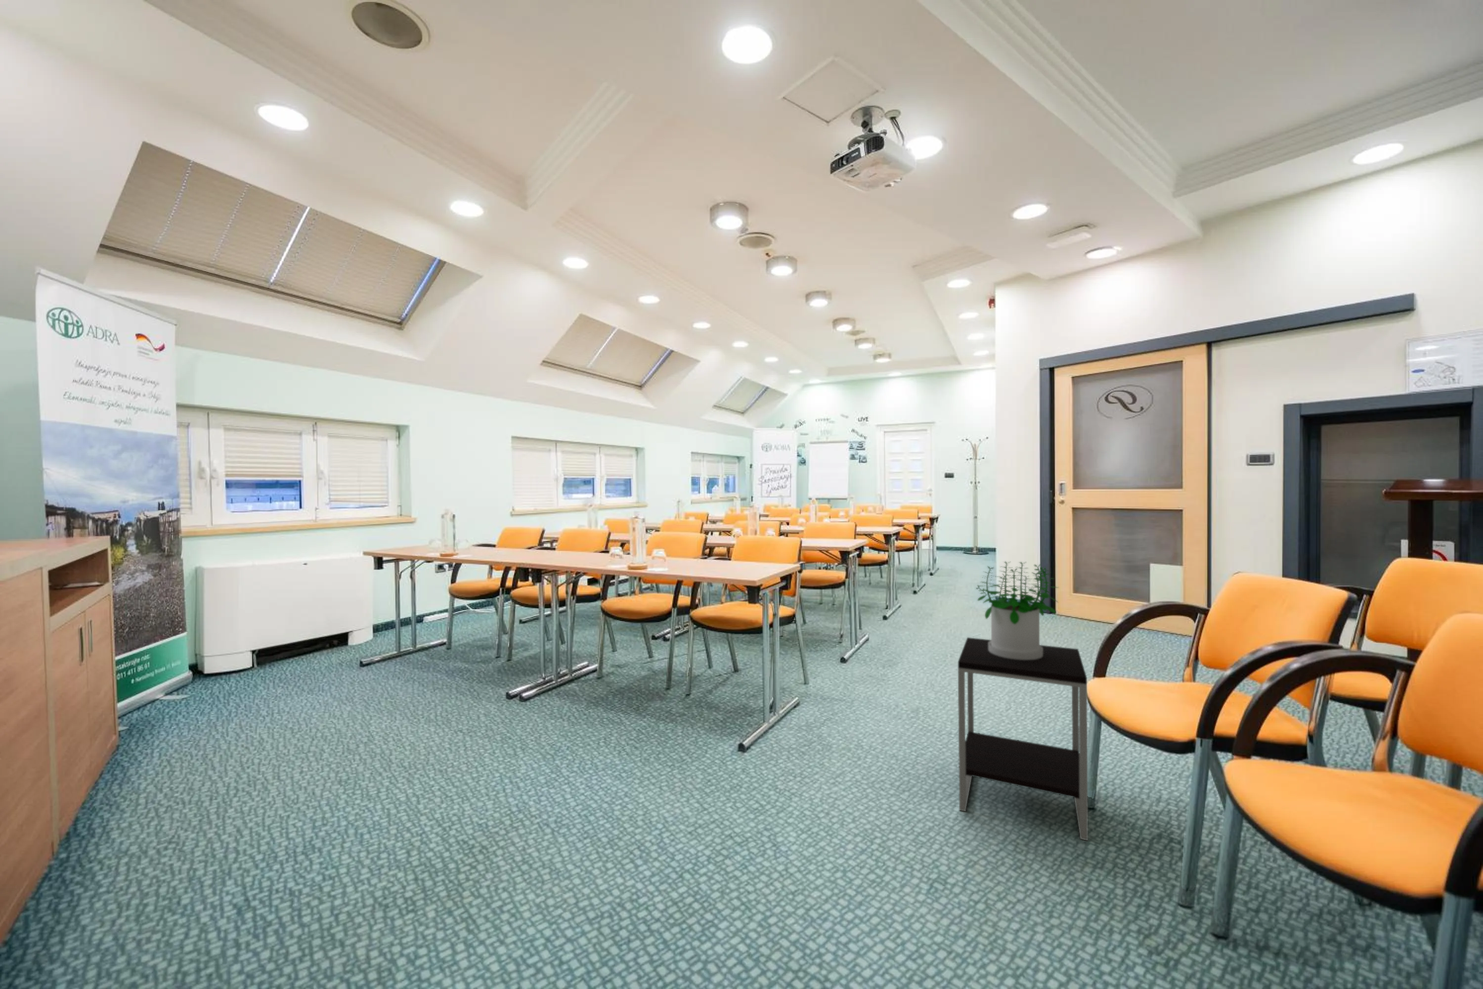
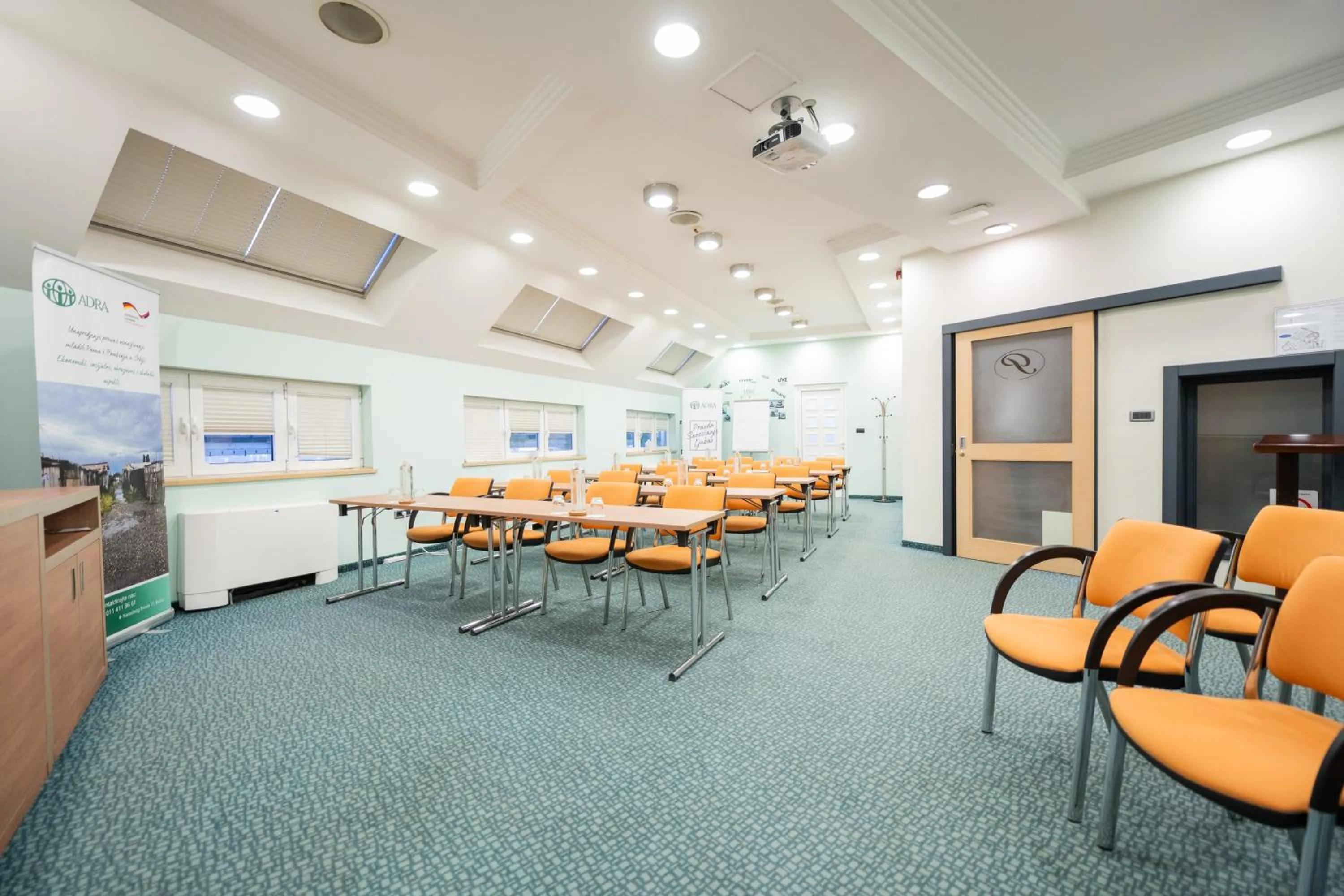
- side table [958,637,1088,841]
- potted plant [975,561,1060,660]
